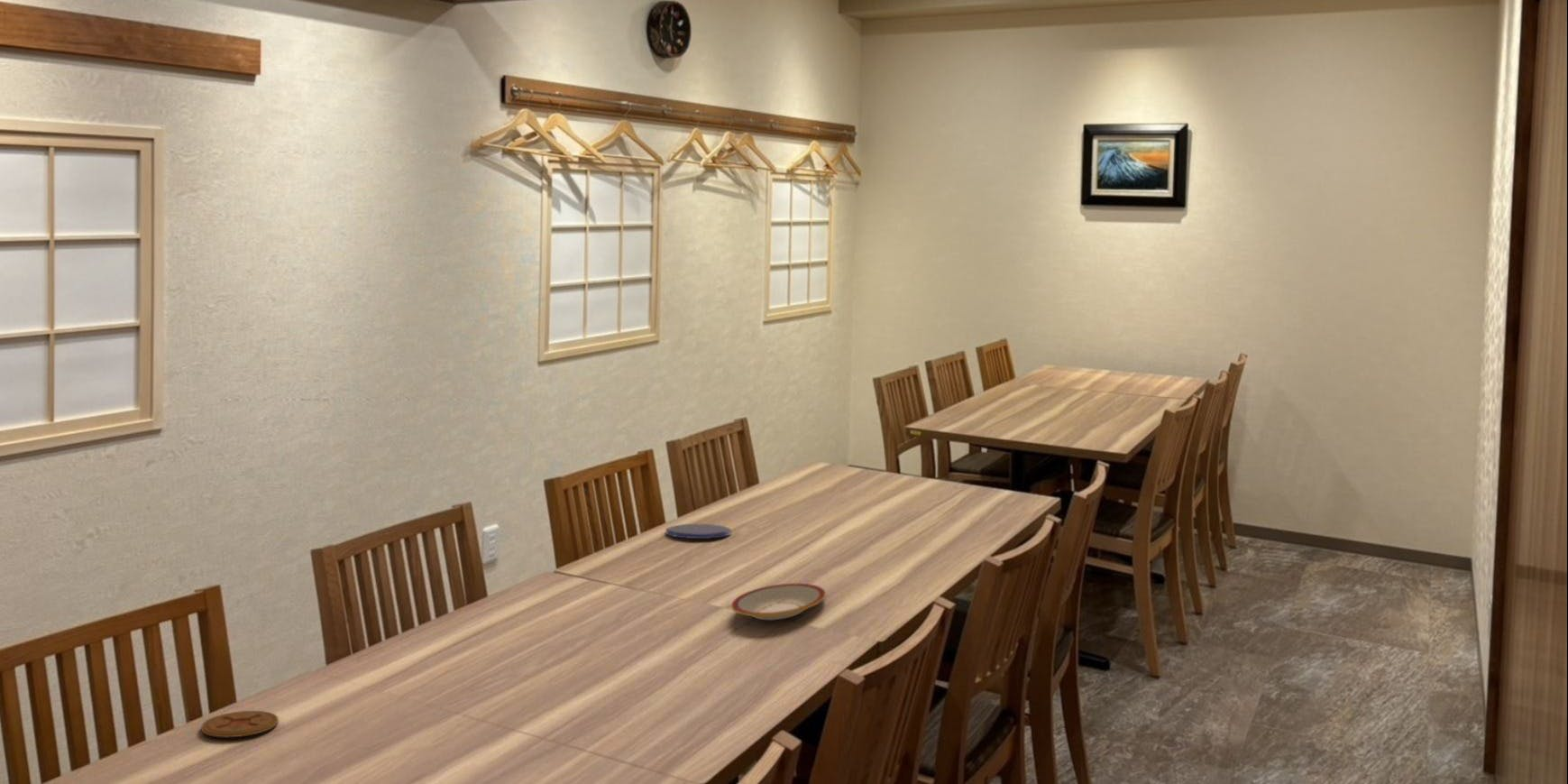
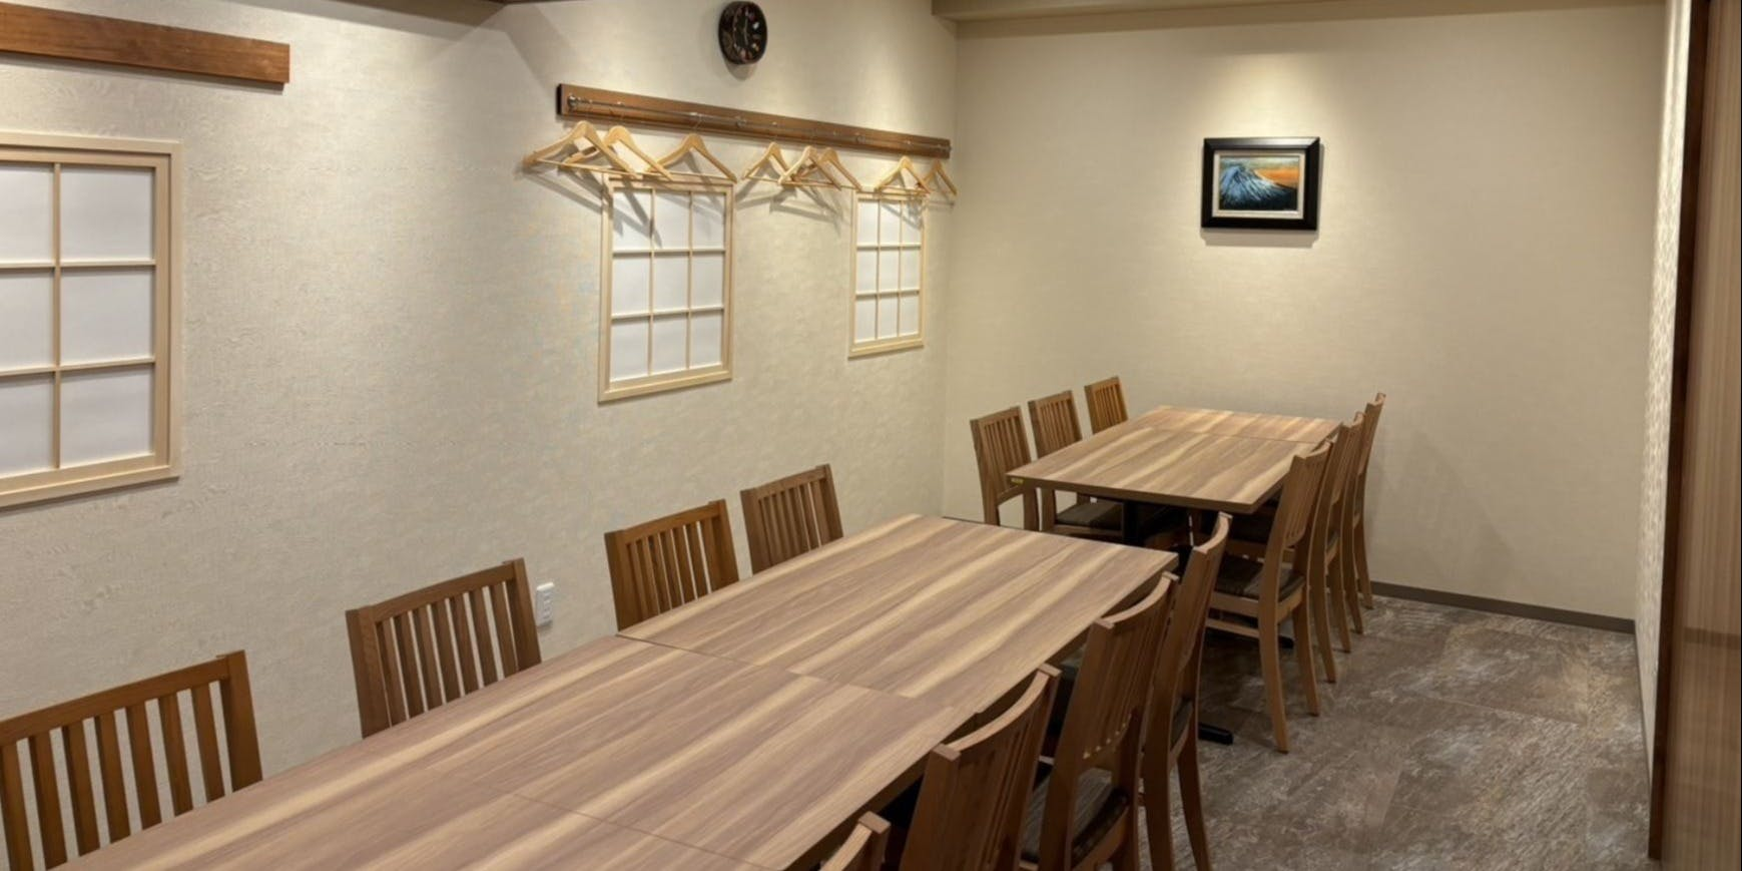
- coaster [200,710,280,738]
- plate [731,583,826,621]
- saucer [665,523,732,540]
